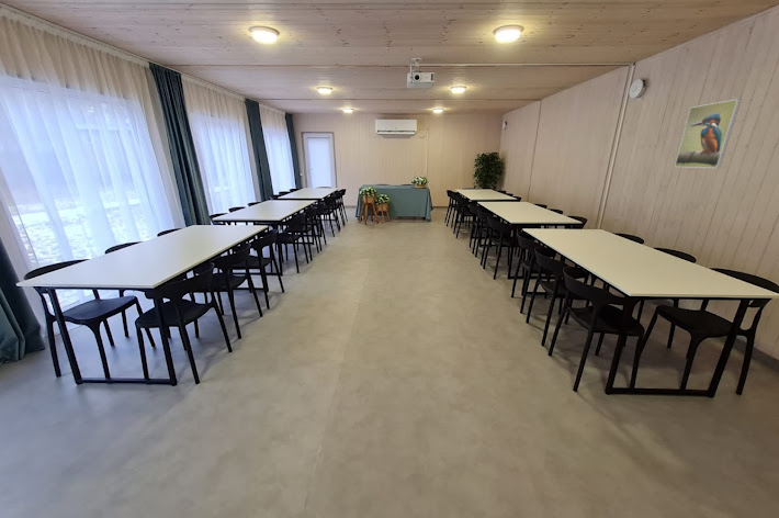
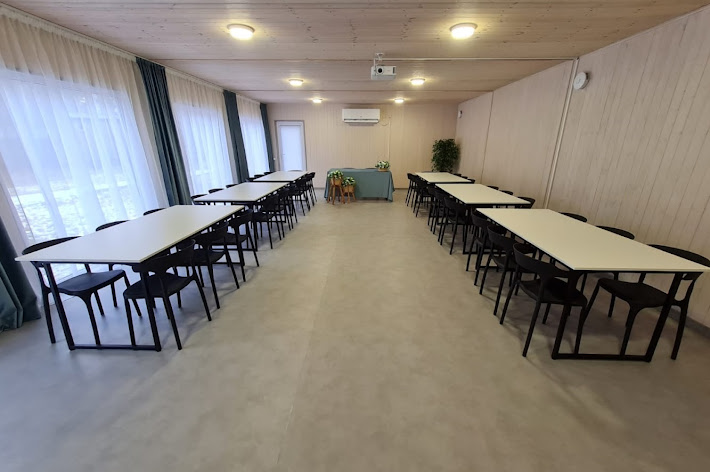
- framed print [674,98,743,169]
